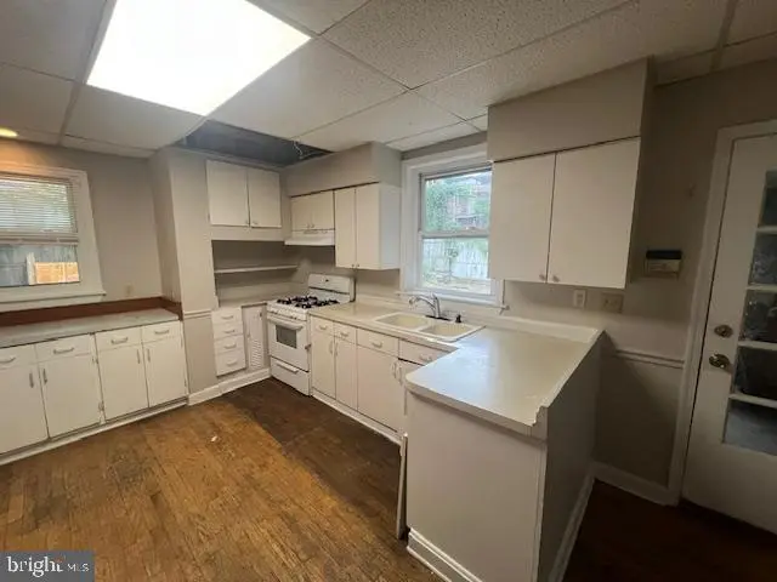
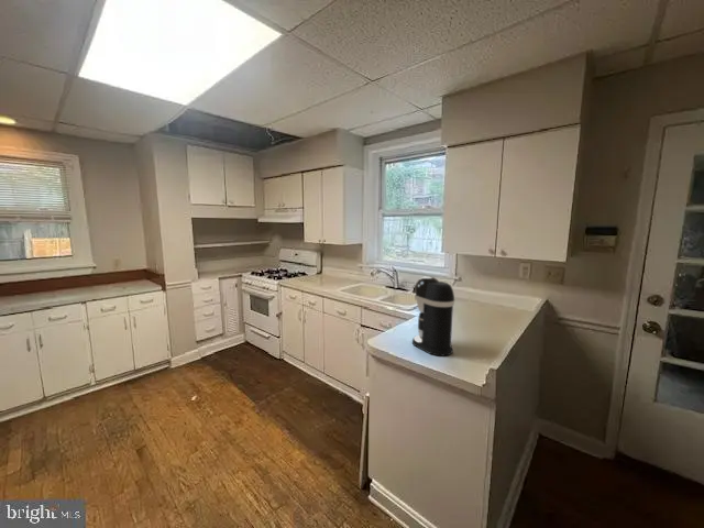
+ coffee maker [411,275,455,358]
